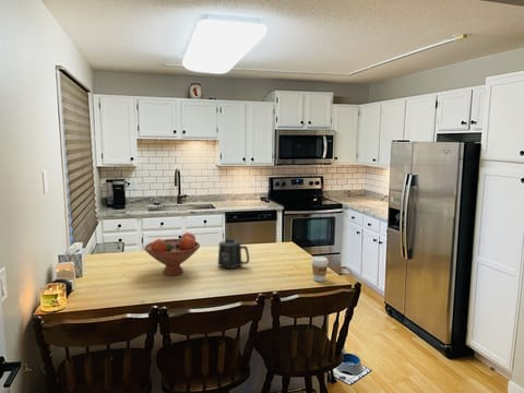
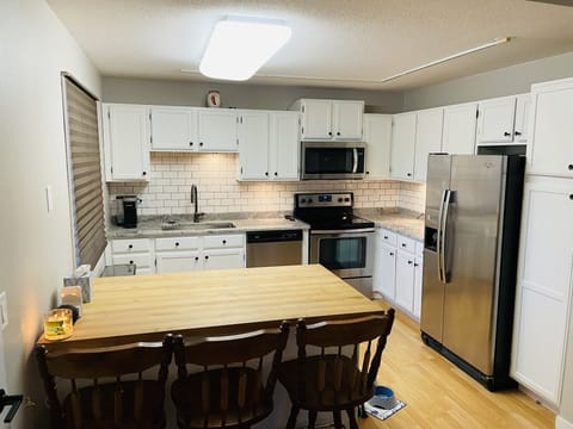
- coffee cup [310,255,330,283]
- fruit bowl [143,231,201,277]
- mug [217,237,250,270]
